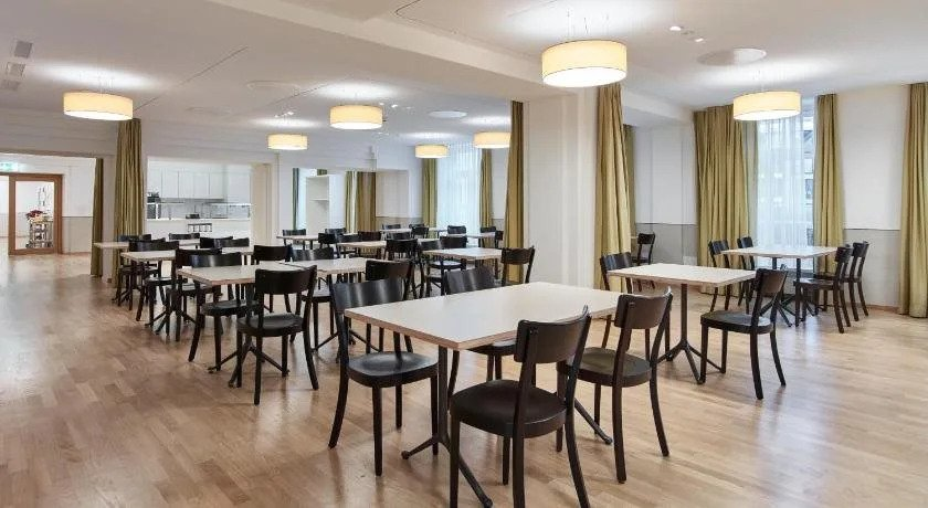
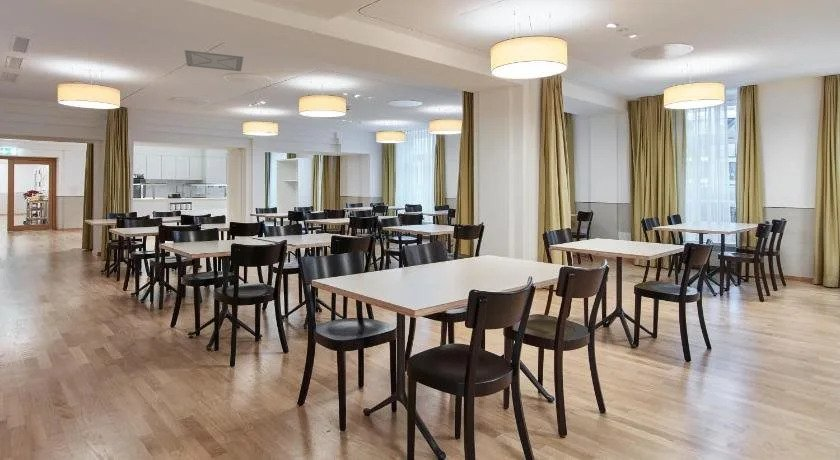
+ ceiling vent [184,49,244,72]
